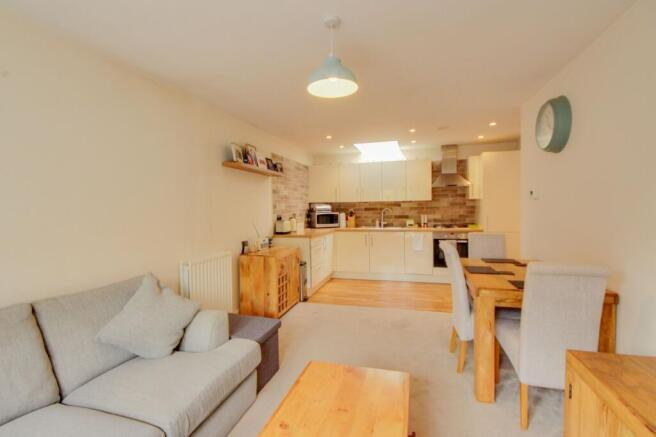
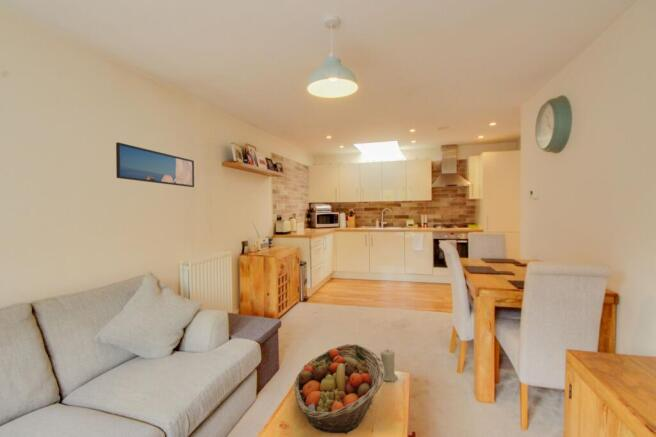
+ candle [379,349,399,382]
+ fruit basket [294,343,385,435]
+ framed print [115,141,195,188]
